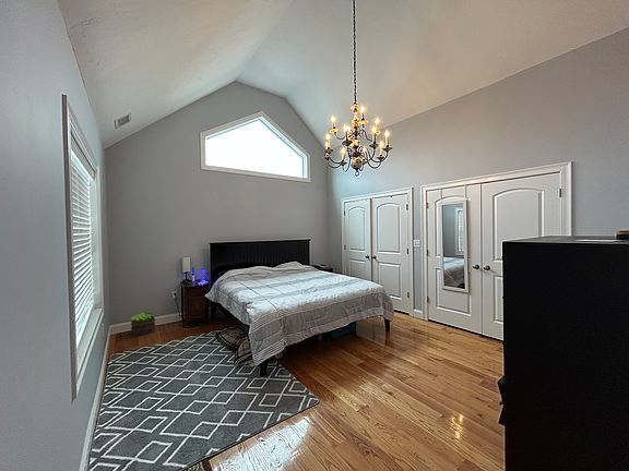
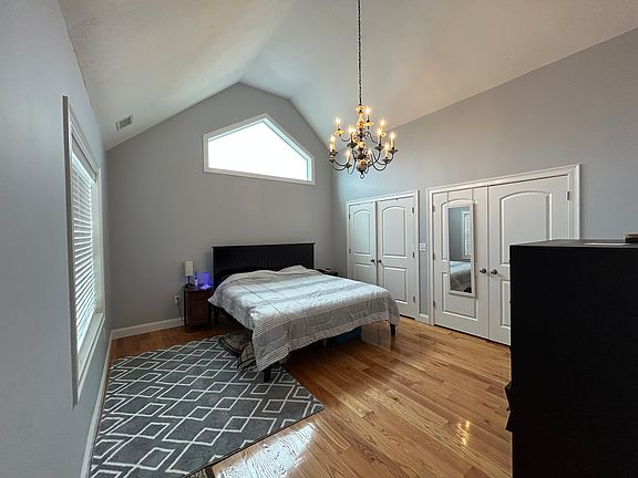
- potted plant [129,312,156,337]
